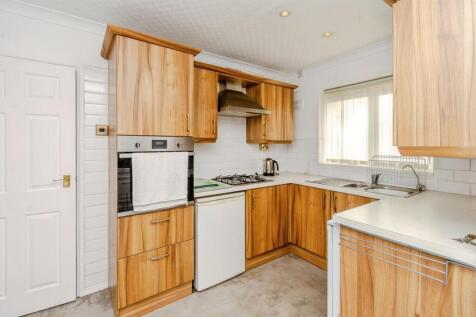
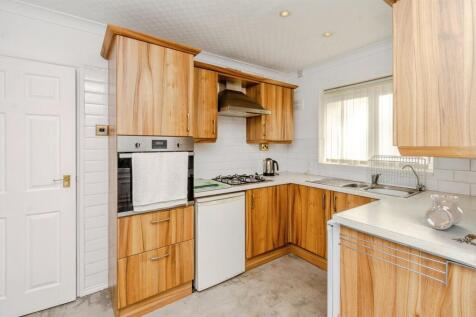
+ pipe fitting [424,194,465,231]
